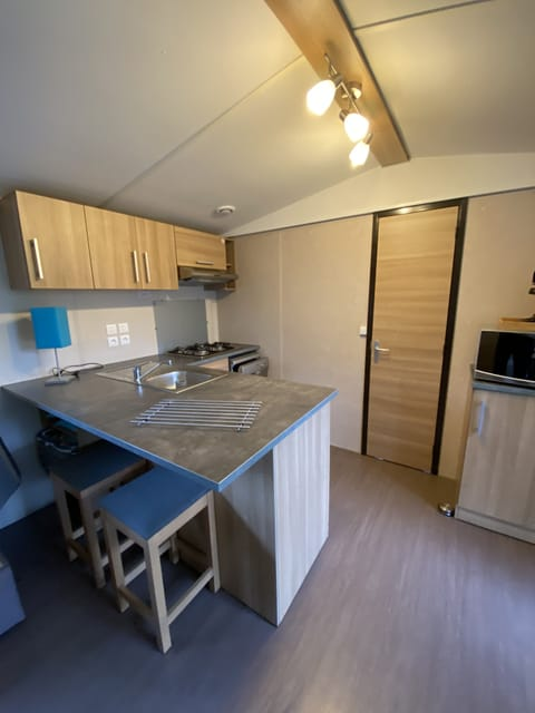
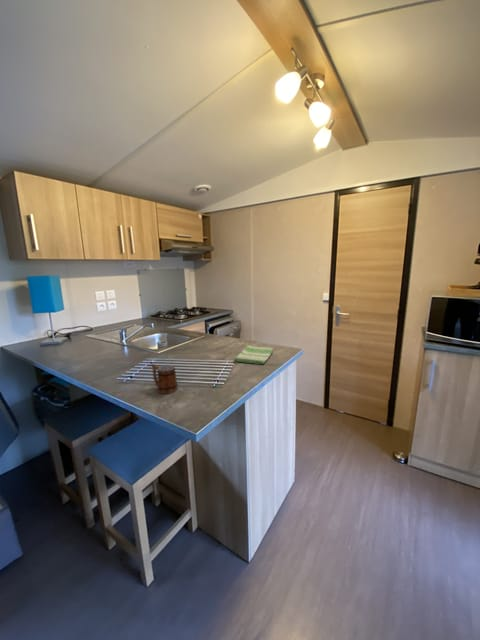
+ mug [151,363,179,395]
+ dish towel [233,345,274,365]
